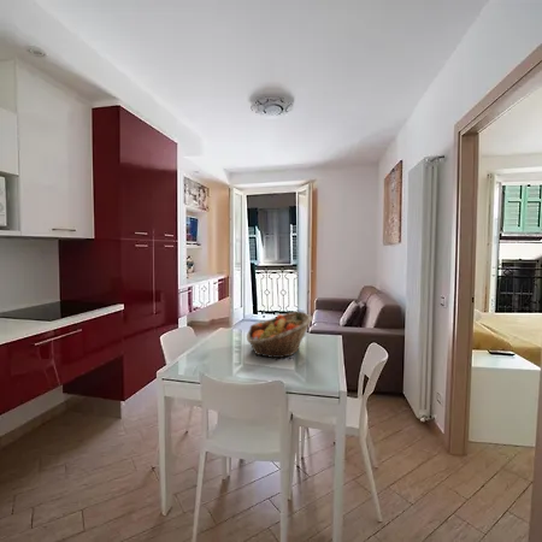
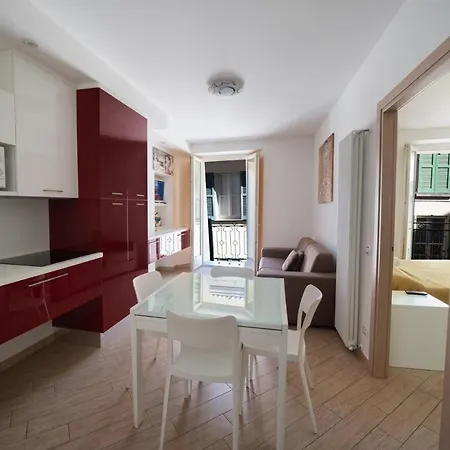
- fruit basket [246,311,314,359]
